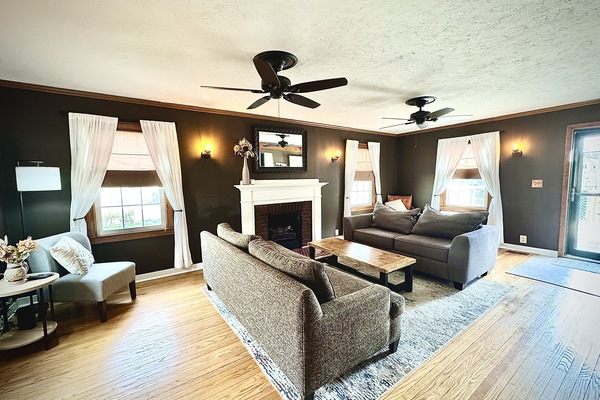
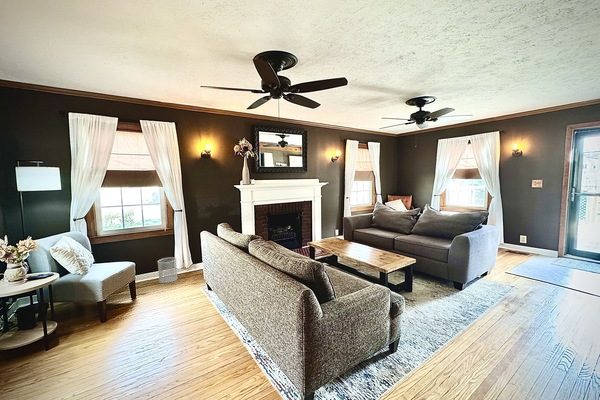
+ wastebasket [156,256,178,284]
